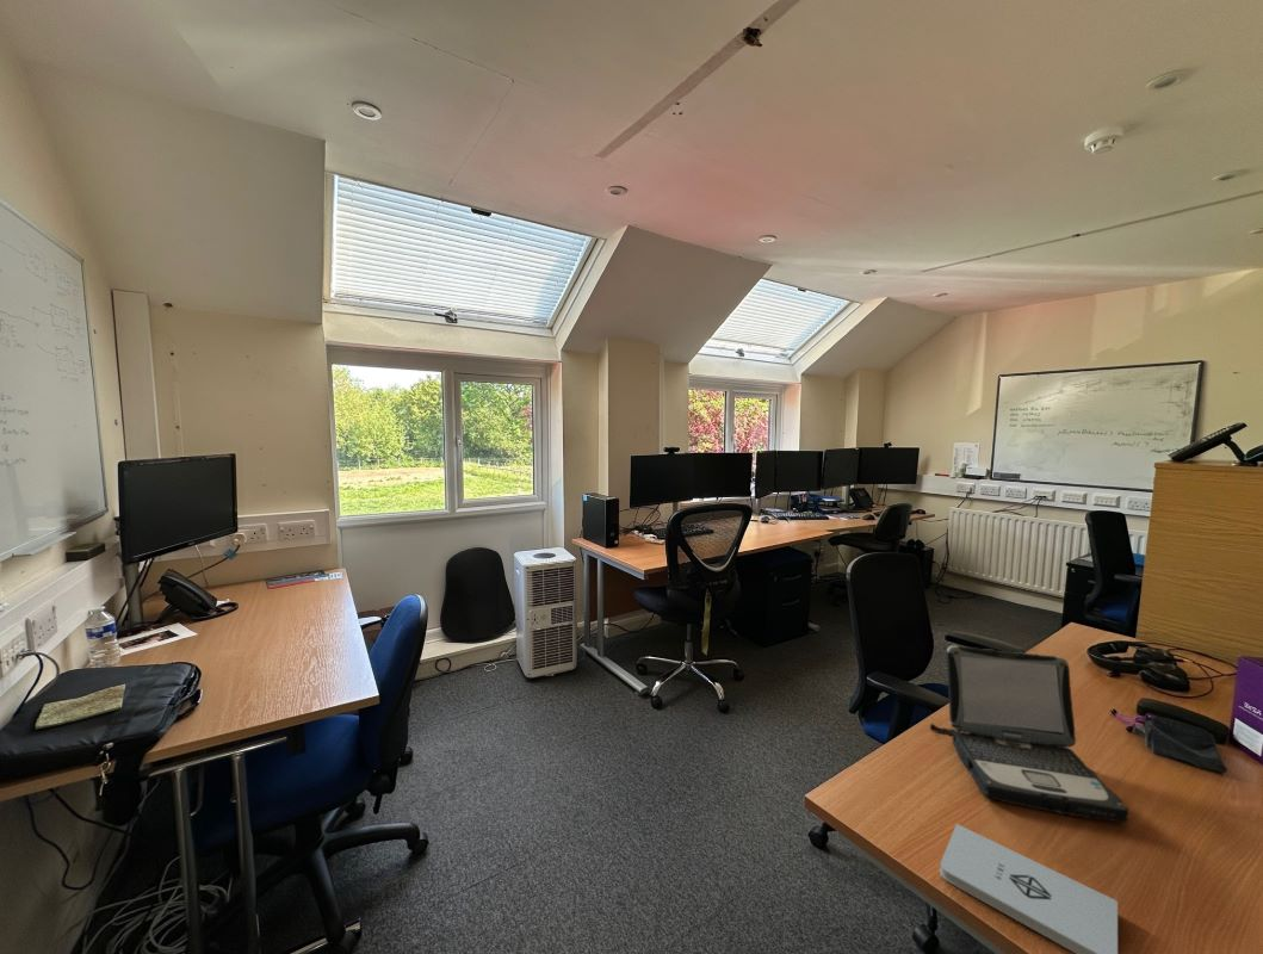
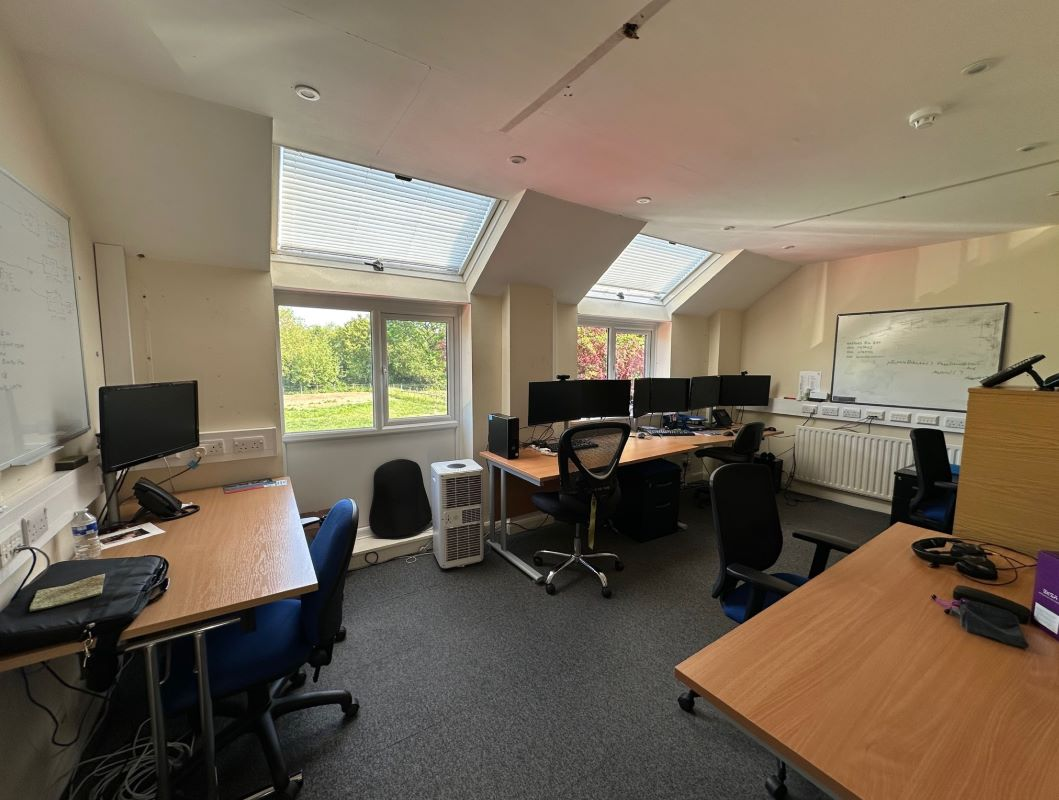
- notepad [939,823,1119,954]
- laptop [929,644,1131,823]
